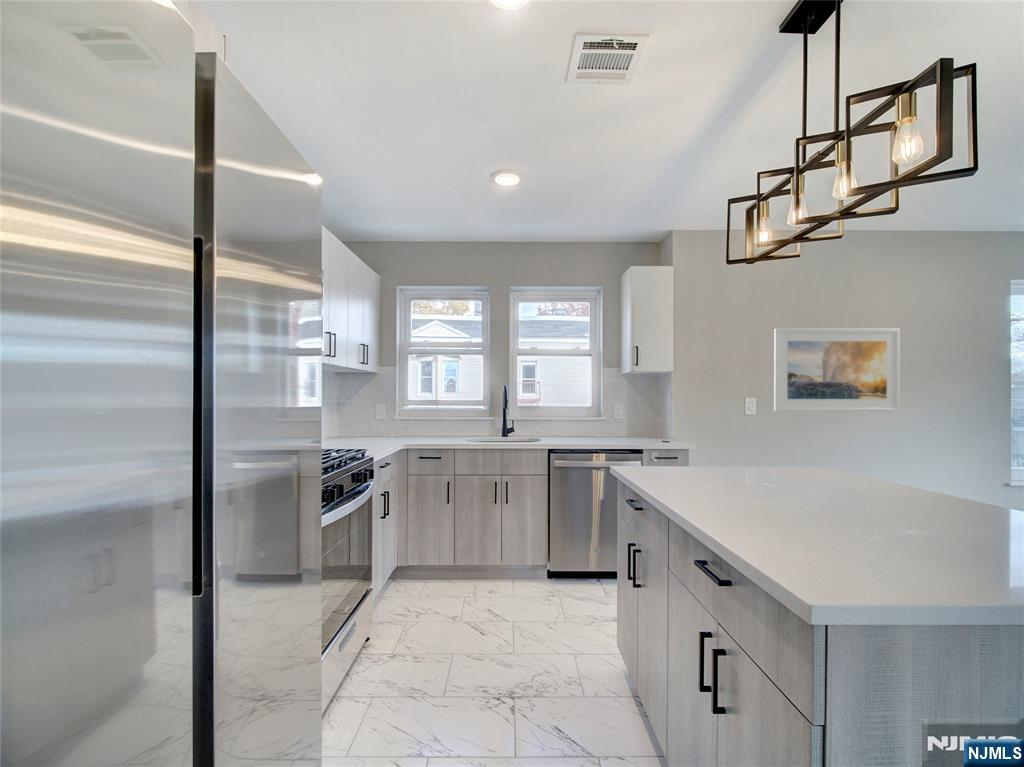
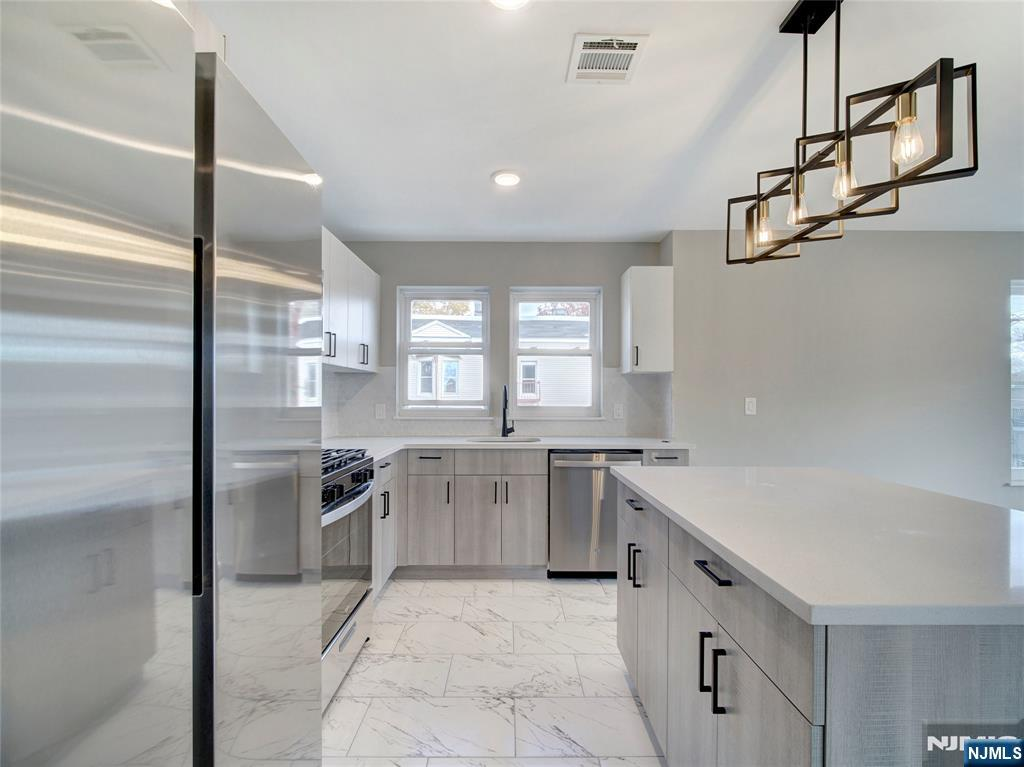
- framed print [773,328,901,413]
